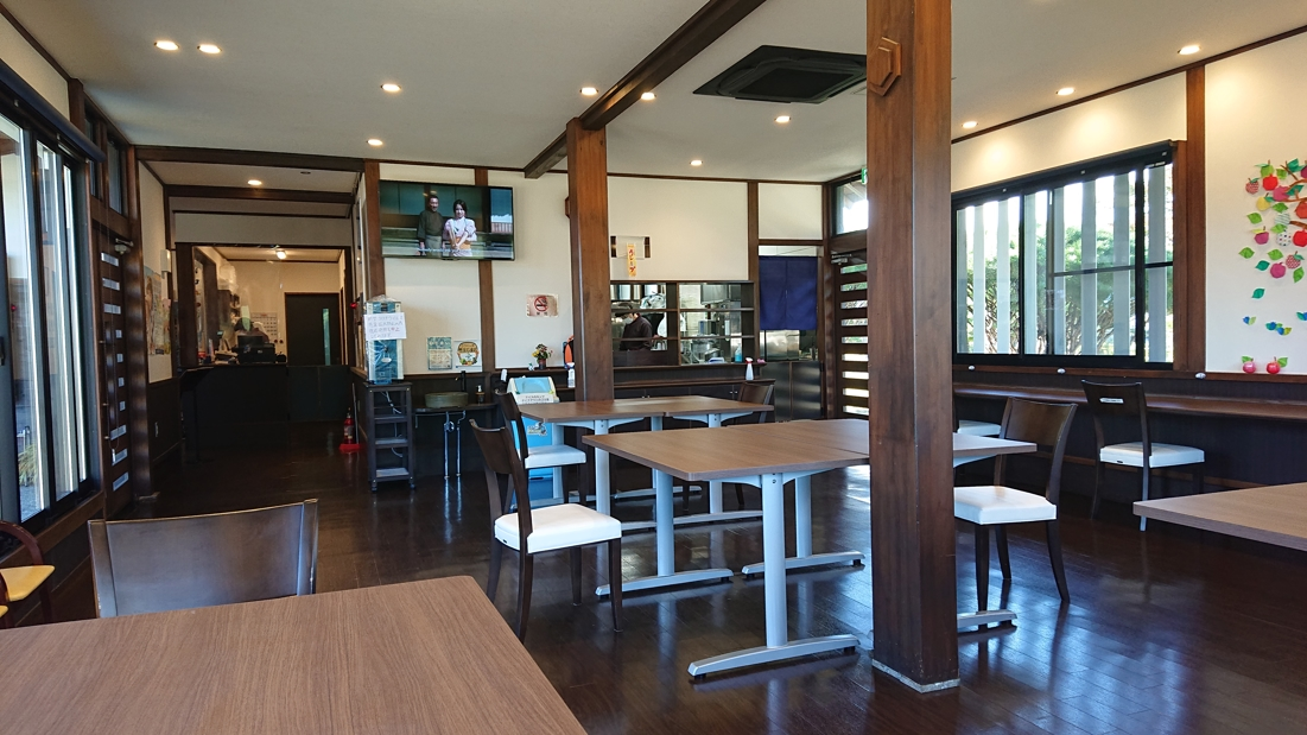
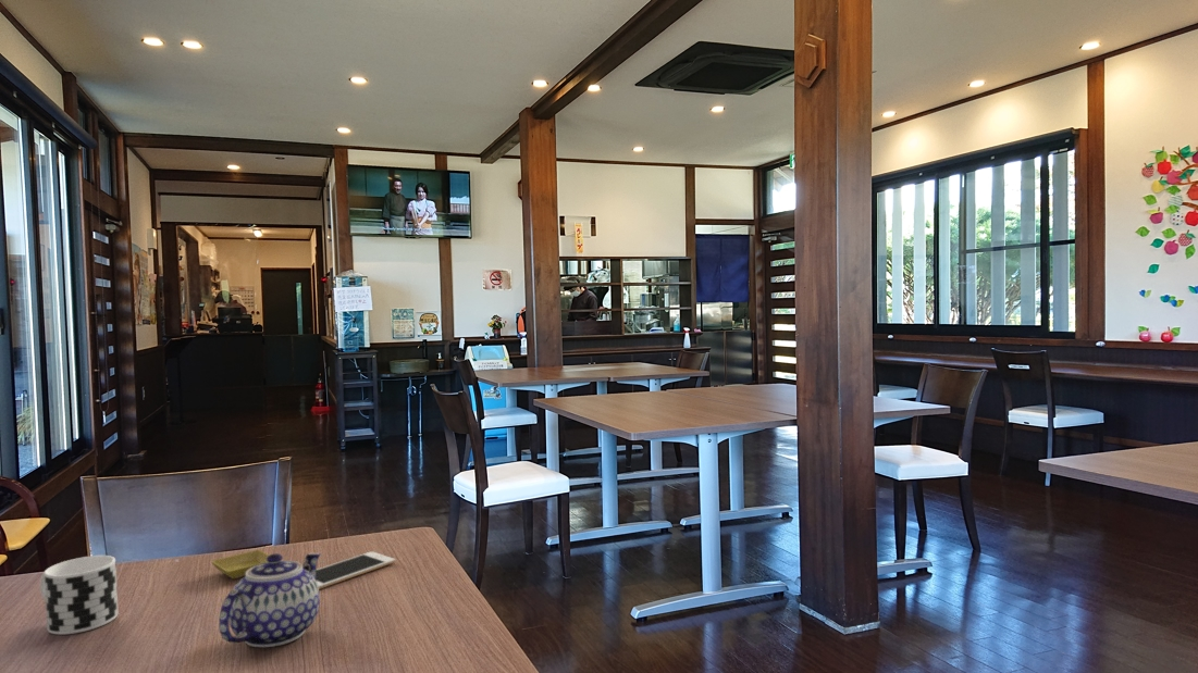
+ cell phone [316,551,396,590]
+ teapot [218,551,322,648]
+ saucer [211,549,270,579]
+ cup [39,554,119,636]
